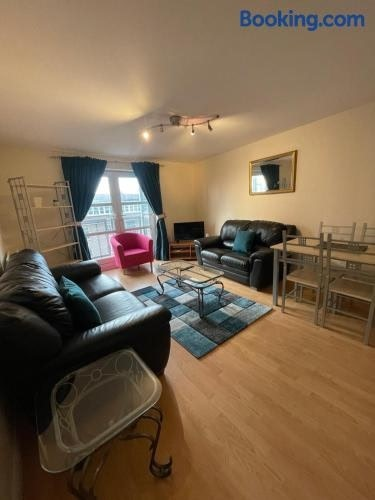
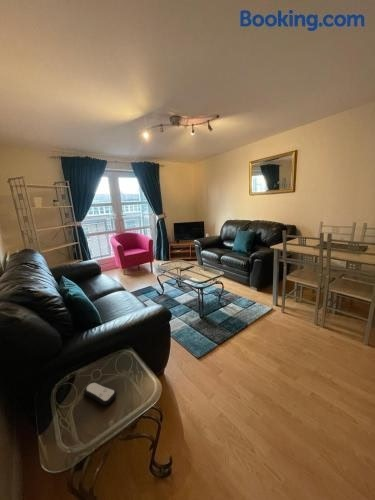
+ remote control [84,381,118,406]
